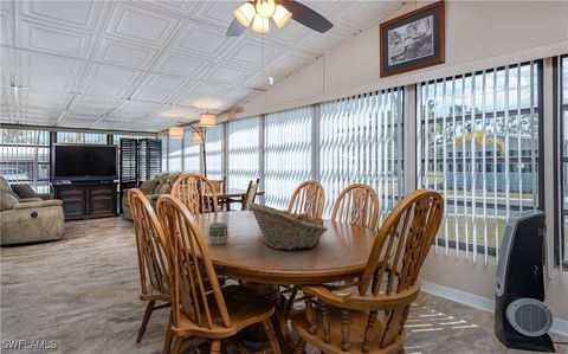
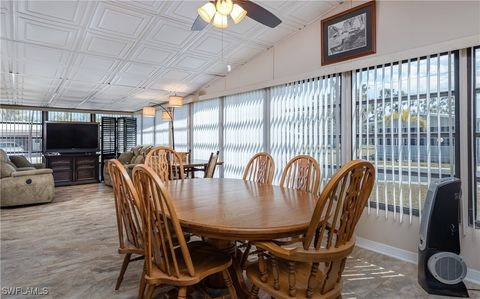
- fruit basket [247,202,329,251]
- cup [207,221,228,245]
